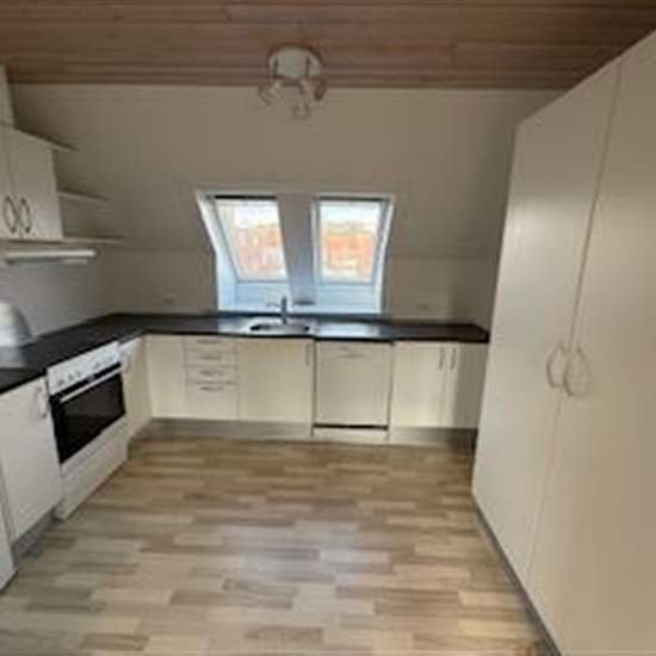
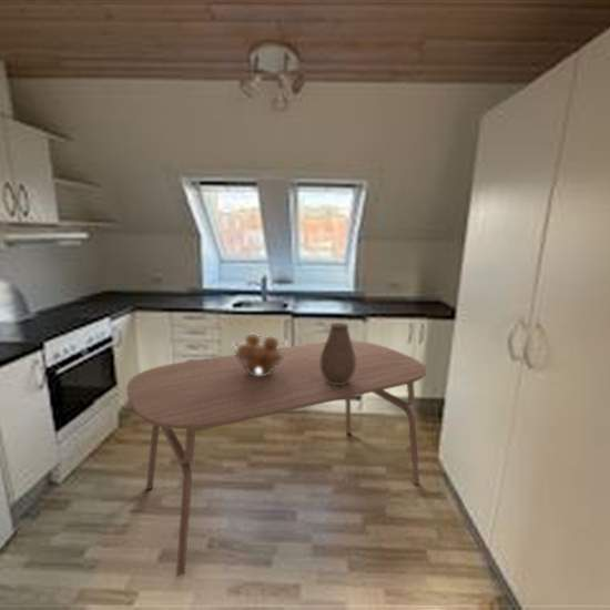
+ fruit basket [232,333,288,376]
+ dining table [125,339,427,577]
+ vase [321,322,356,385]
